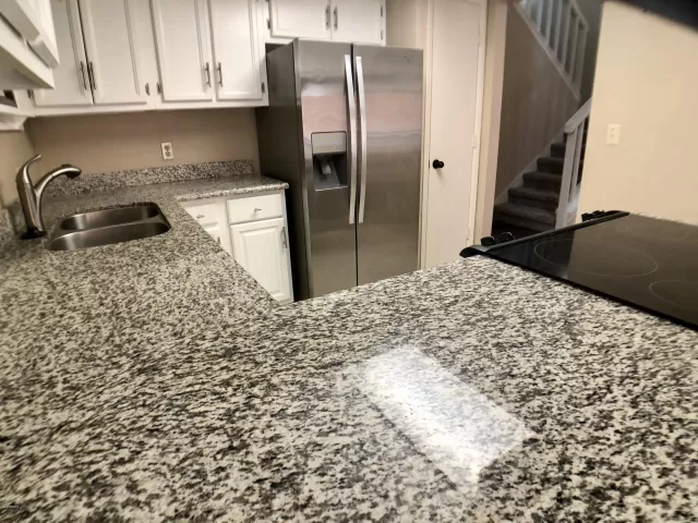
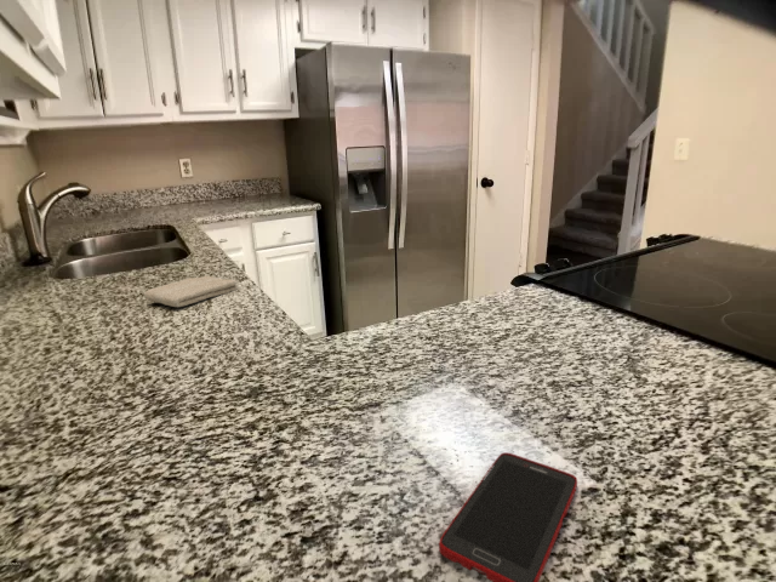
+ cell phone [438,451,578,582]
+ washcloth [143,274,239,308]
